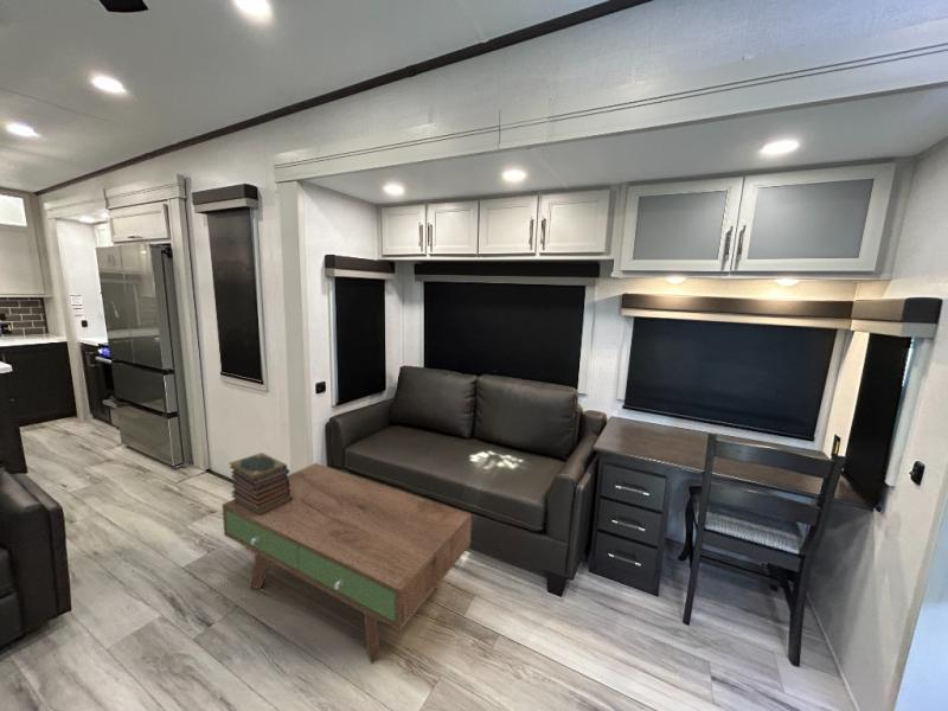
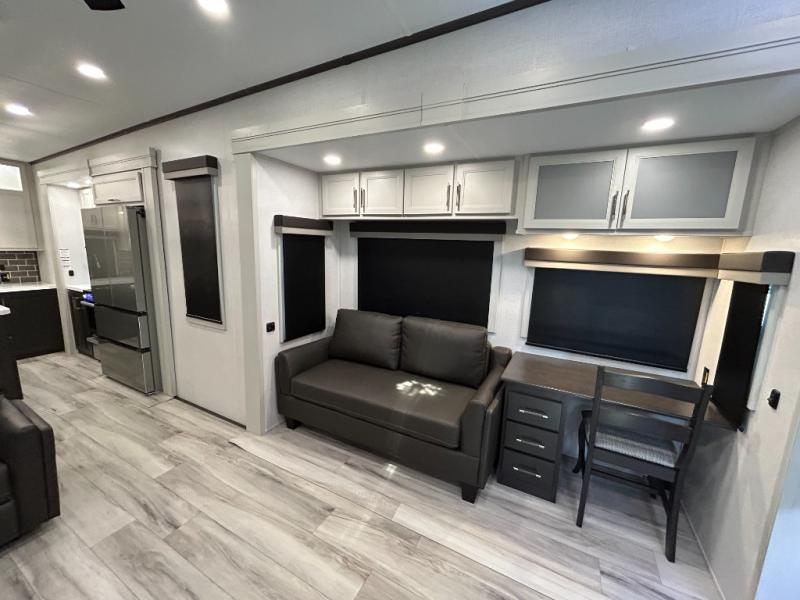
- book stack [229,451,293,515]
- coffee table [220,462,473,665]
